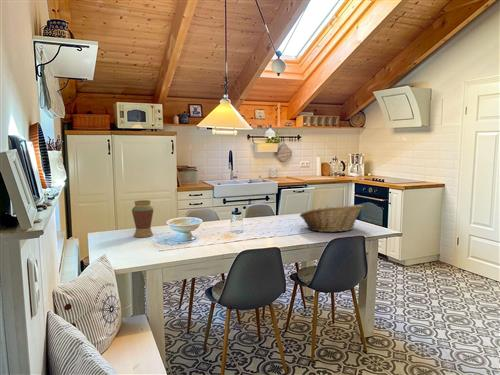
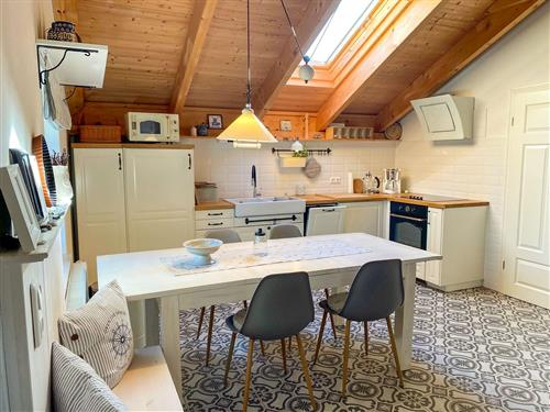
- fruit basket [299,204,364,233]
- vase [131,199,154,238]
